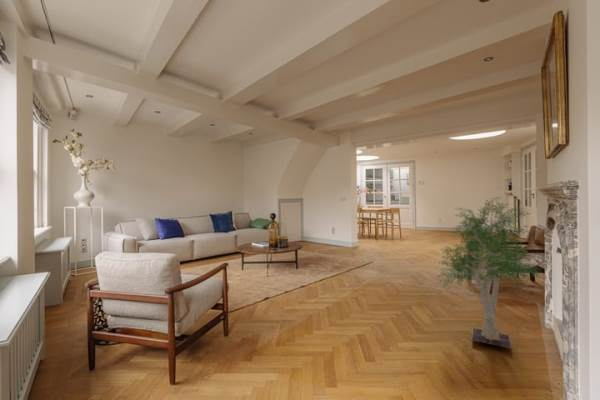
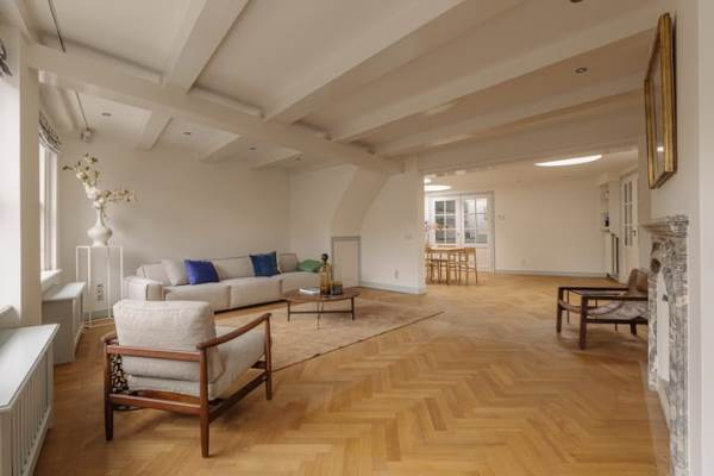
- potted tree [436,195,544,349]
